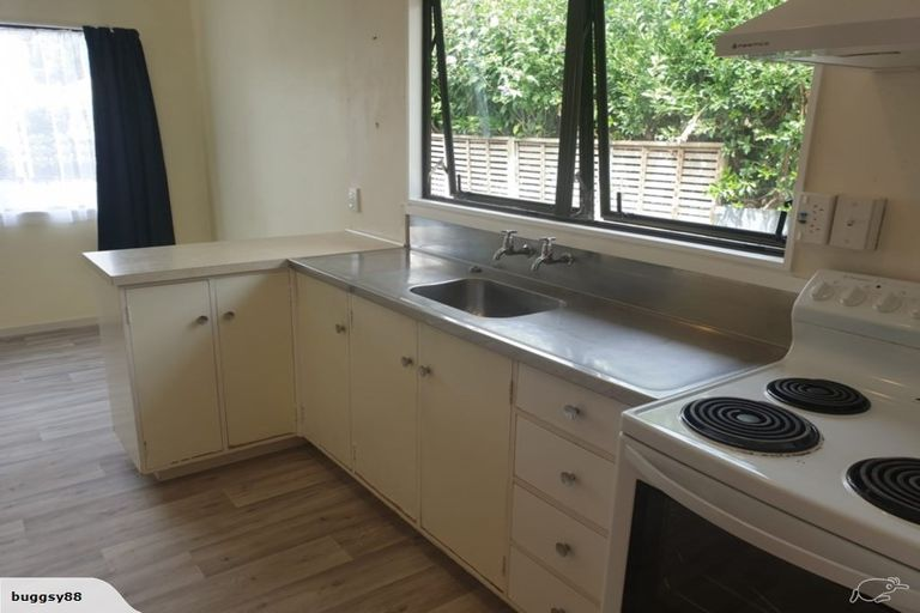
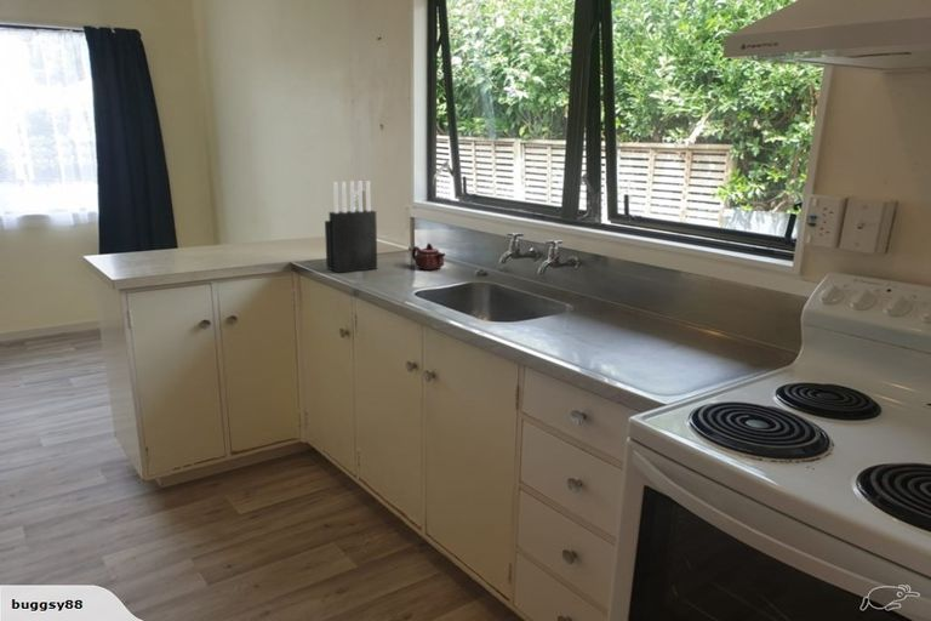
+ teapot [411,243,446,272]
+ knife block [324,180,378,274]
